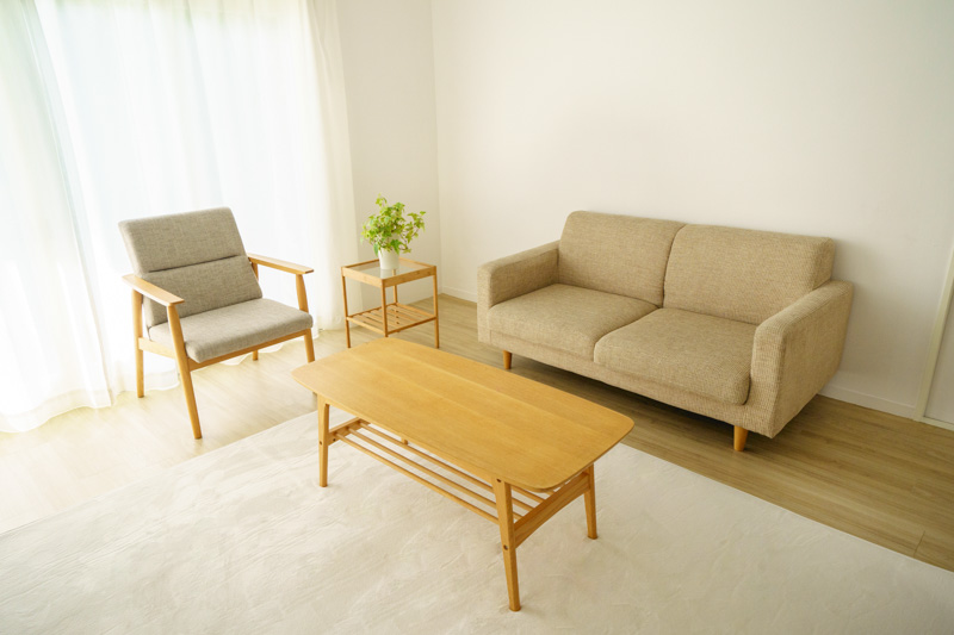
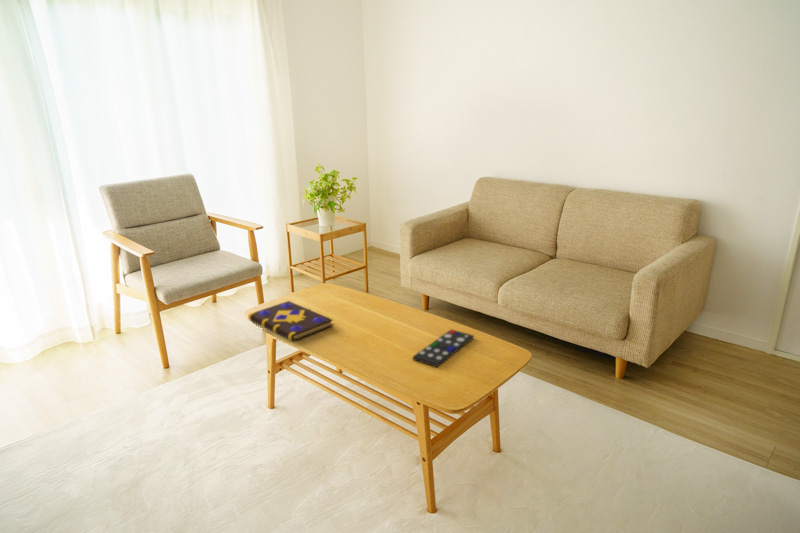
+ book [247,300,334,343]
+ remote control [412,328,475,368]
